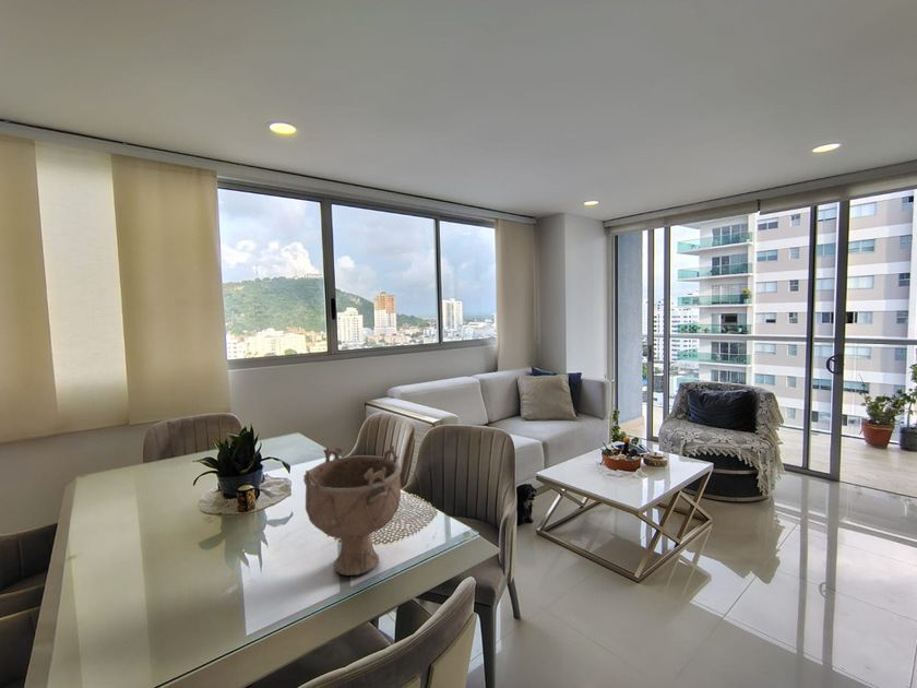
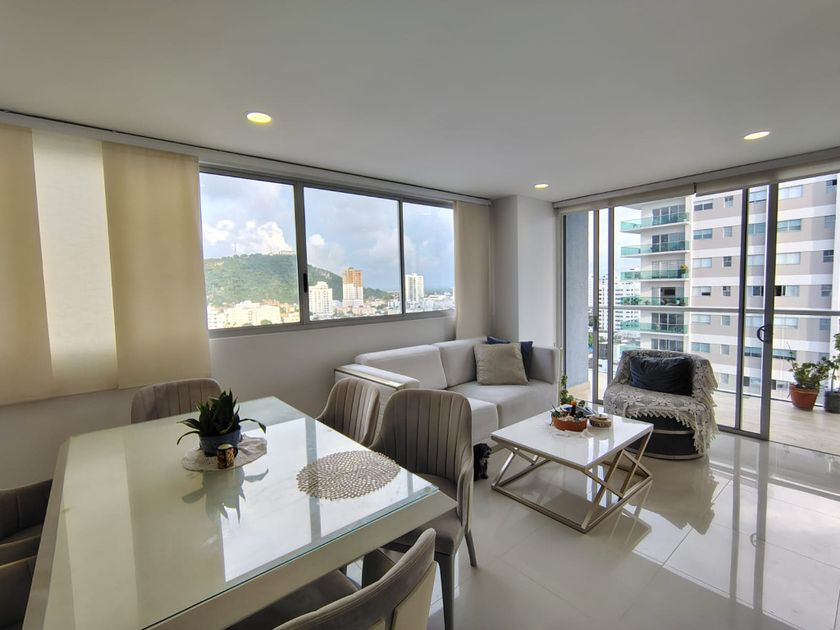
- decorative bowl [302,444,403,577]
